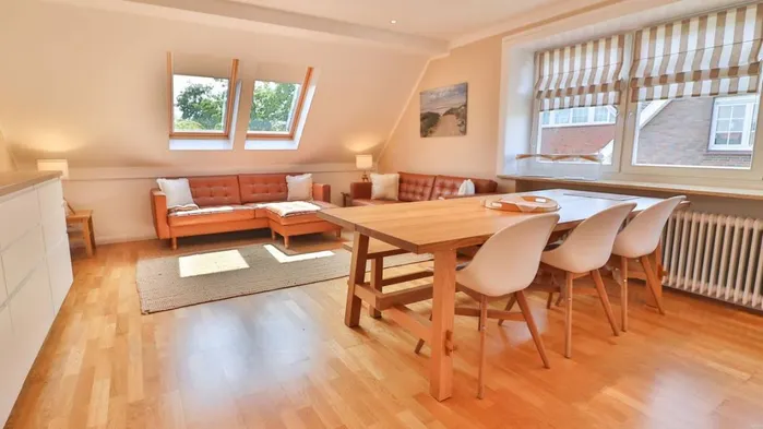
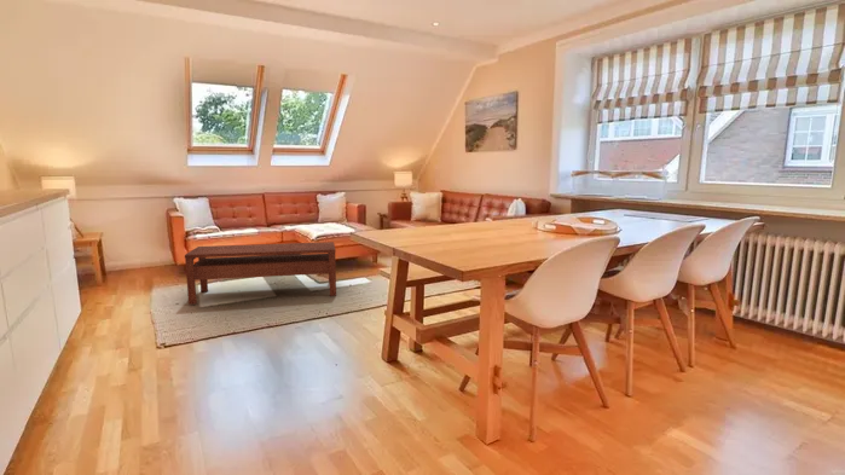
+ coffee table [184,241,337,306]
